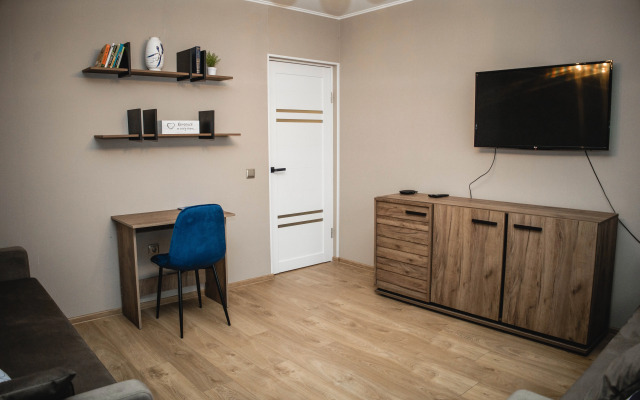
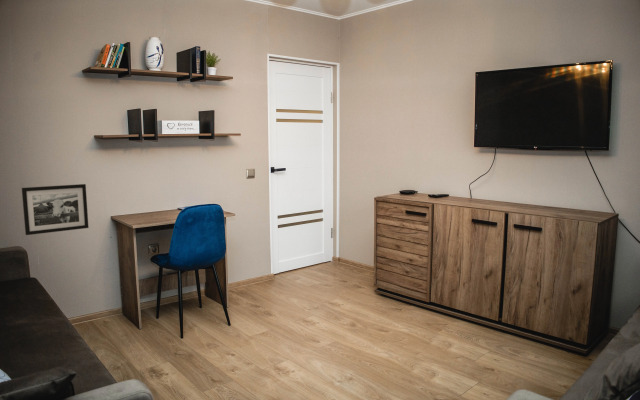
+ picture frame [21,183,90,236]
